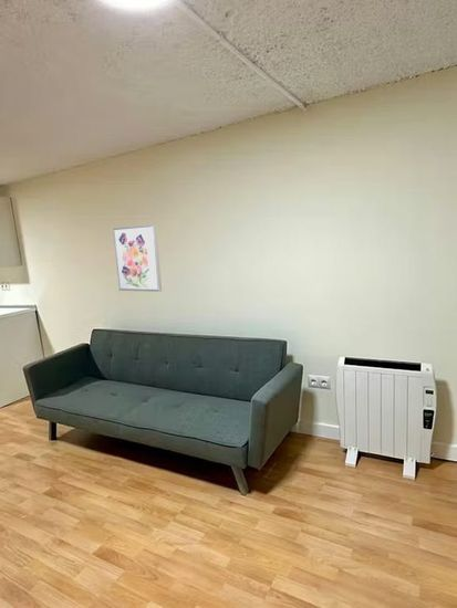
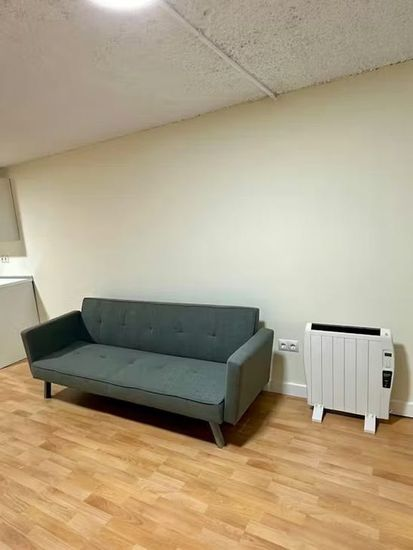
- wall art [112,223,163,293]
